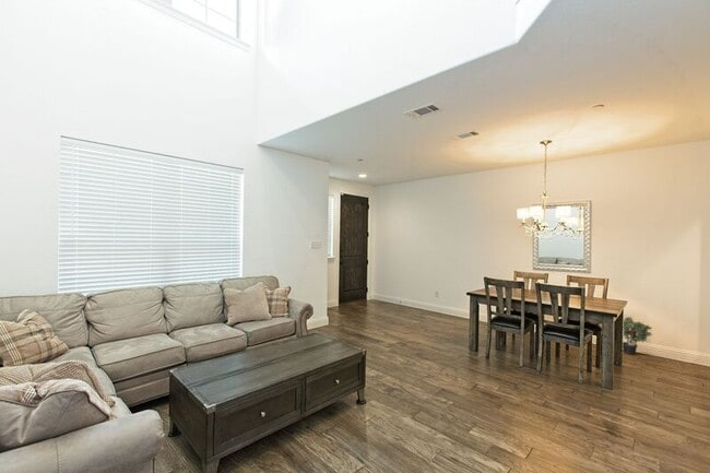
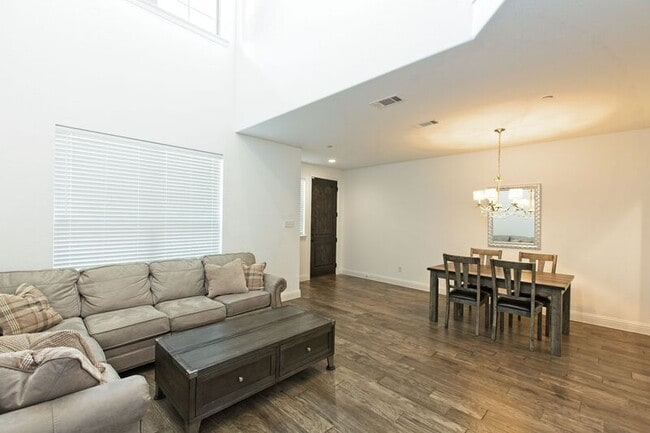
- potted plant [622,316,653,355]
